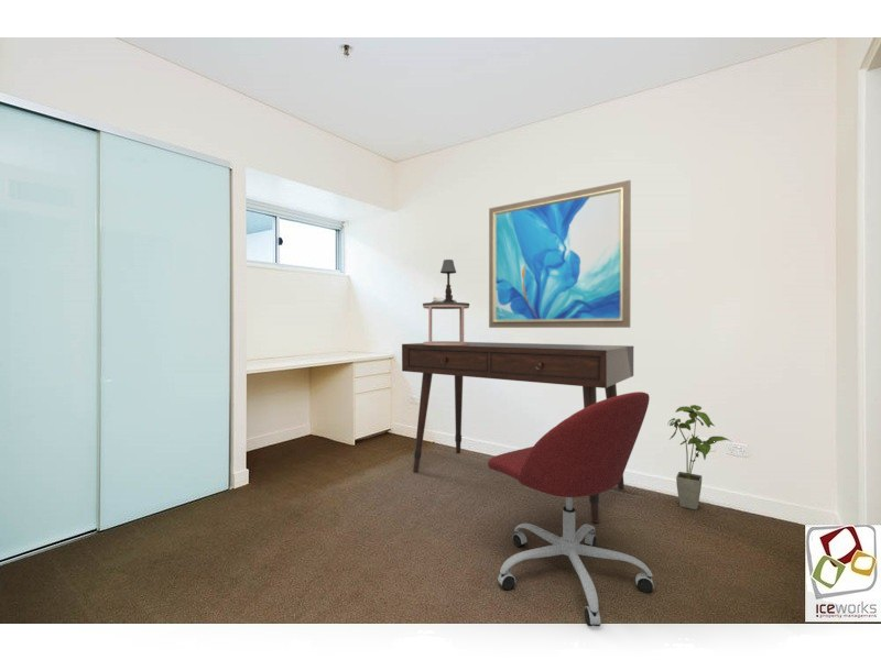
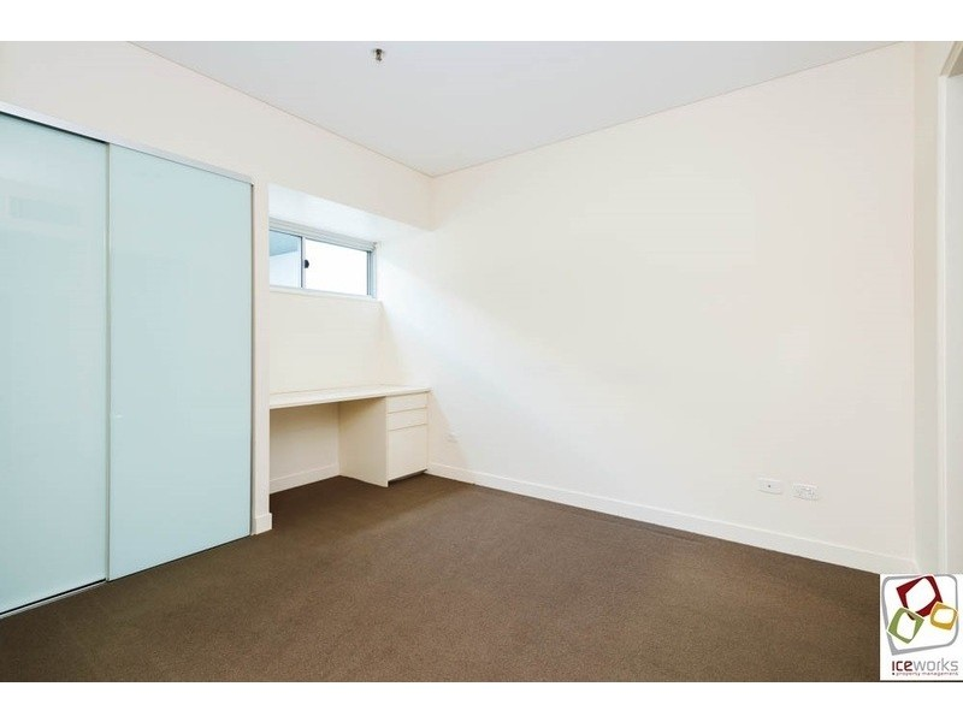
- wall art [488,179,632,329]
- office chair [487,391,655,627]
- desk [401,341,634,524]
- house plant [666,404,731,510]
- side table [422,258,470,345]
